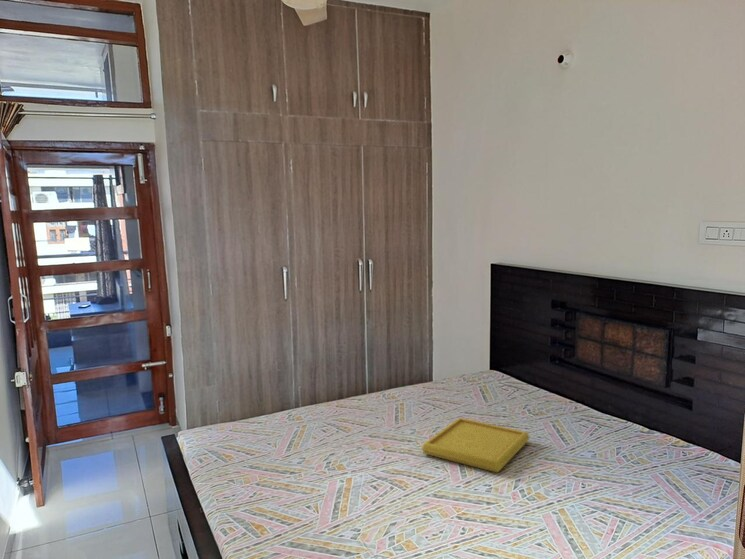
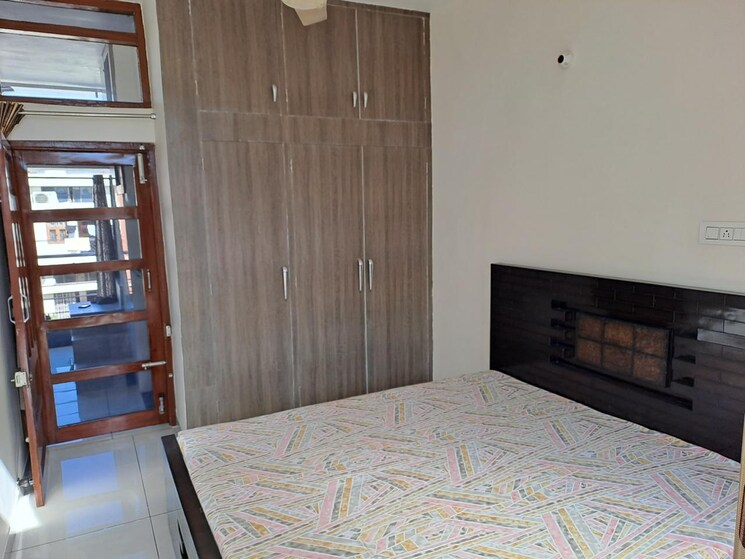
- serving tray [420,417,531,473]
